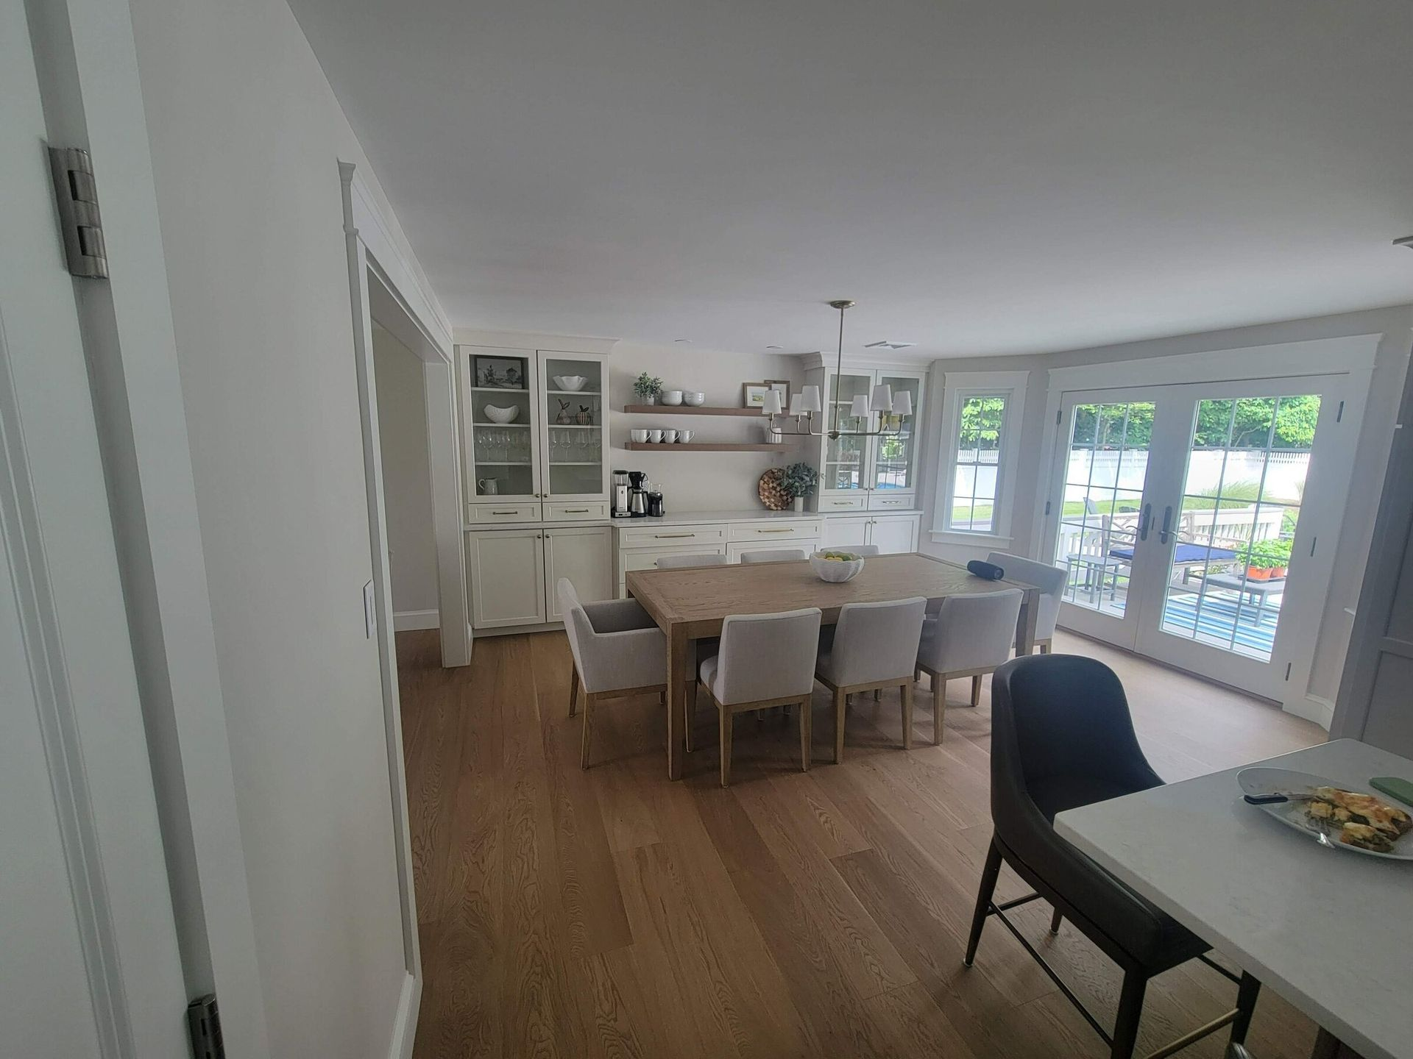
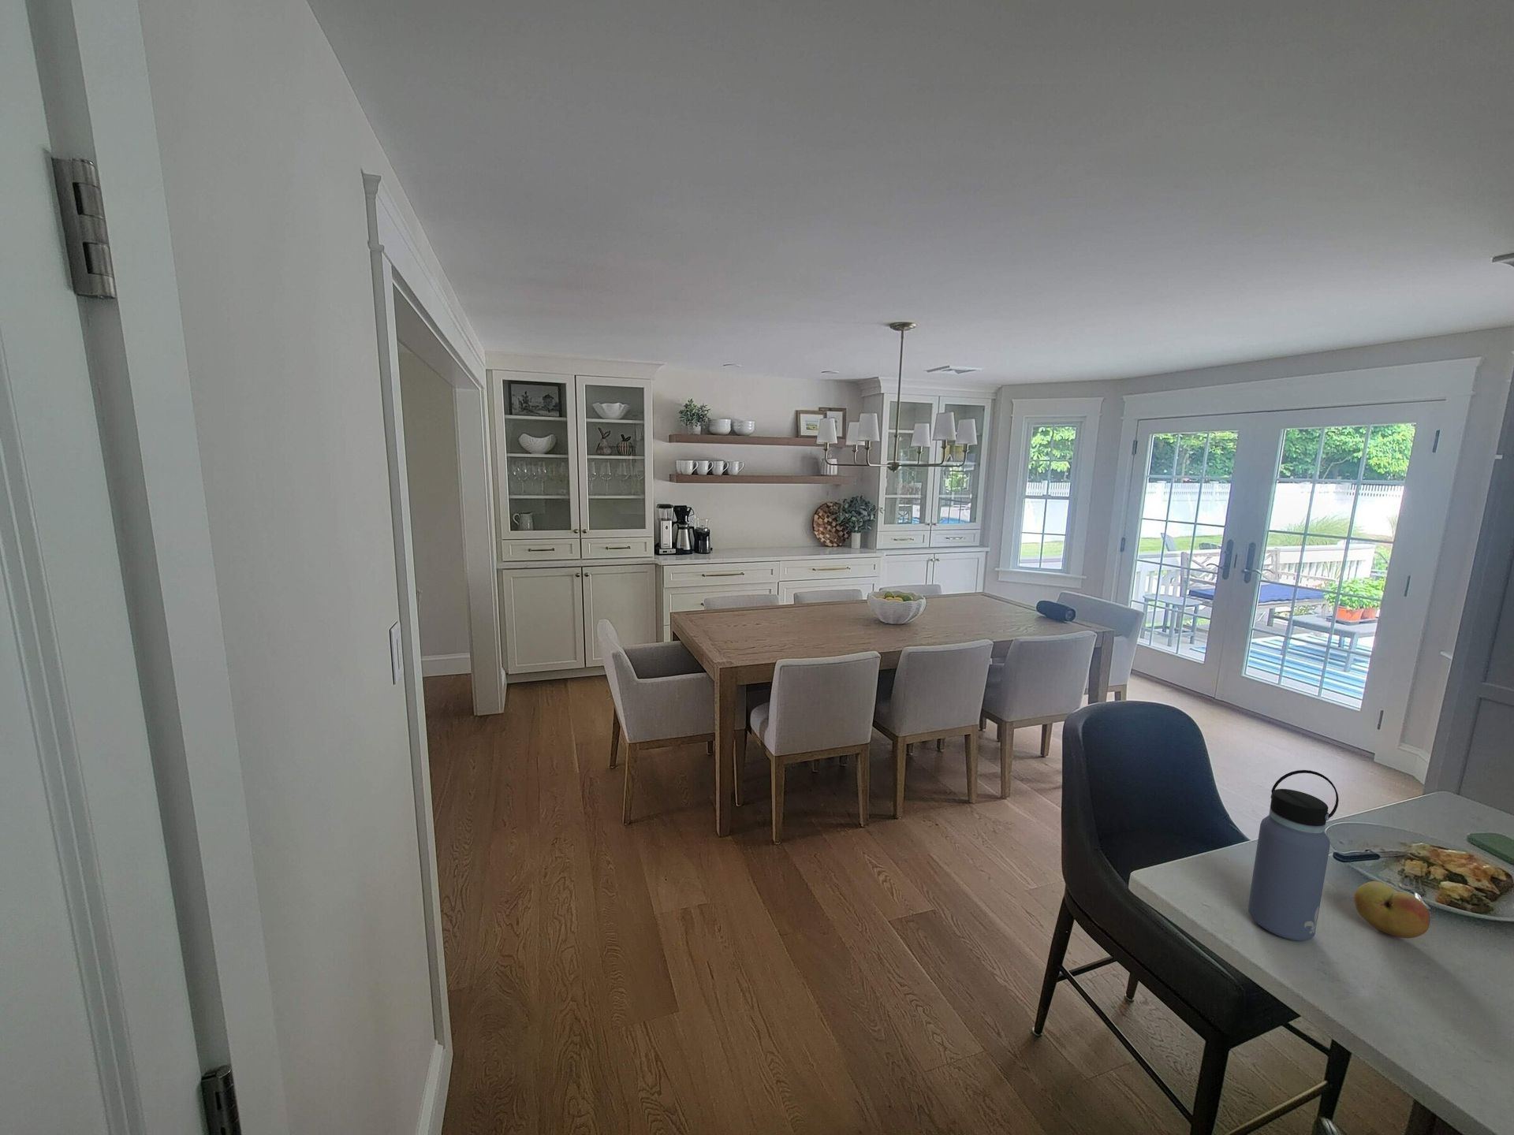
+ fruit [1353,880,1432,938]
+ water bottle [1247,769,1340,942]
